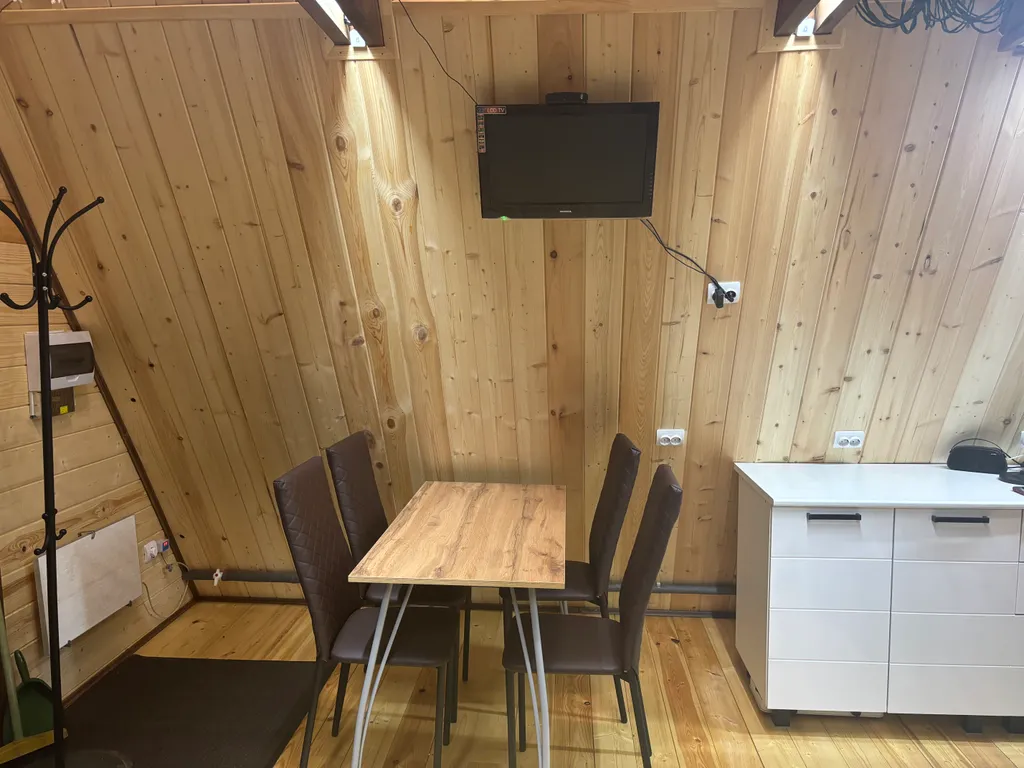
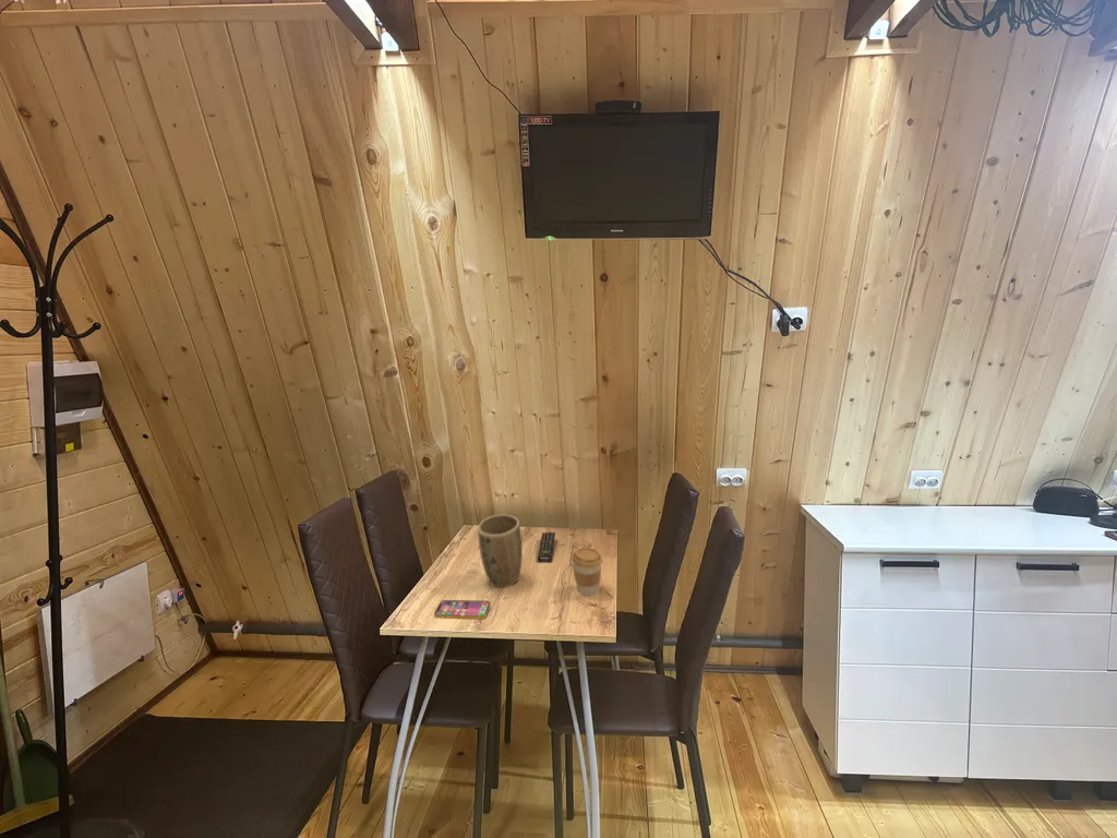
+ remote control [537,531,556,564]
+ coffee cup [570,547,603,597]
+ smartphone [433,599,492,621]
+ plant pot [477,514,524,588]
